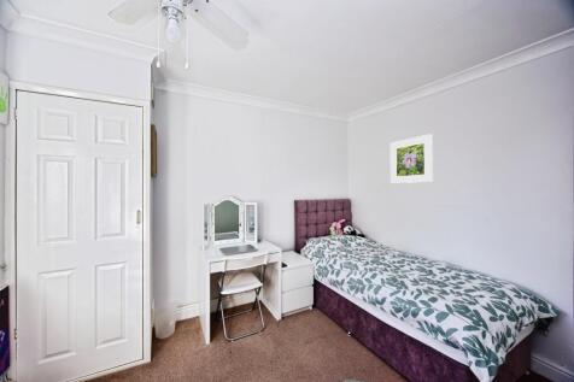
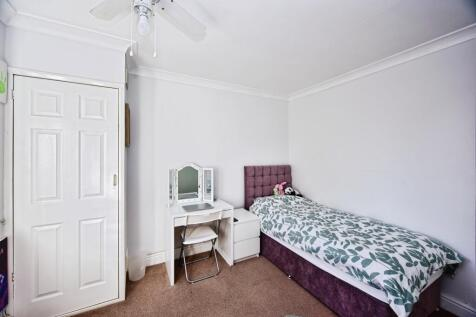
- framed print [390,133,434,184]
